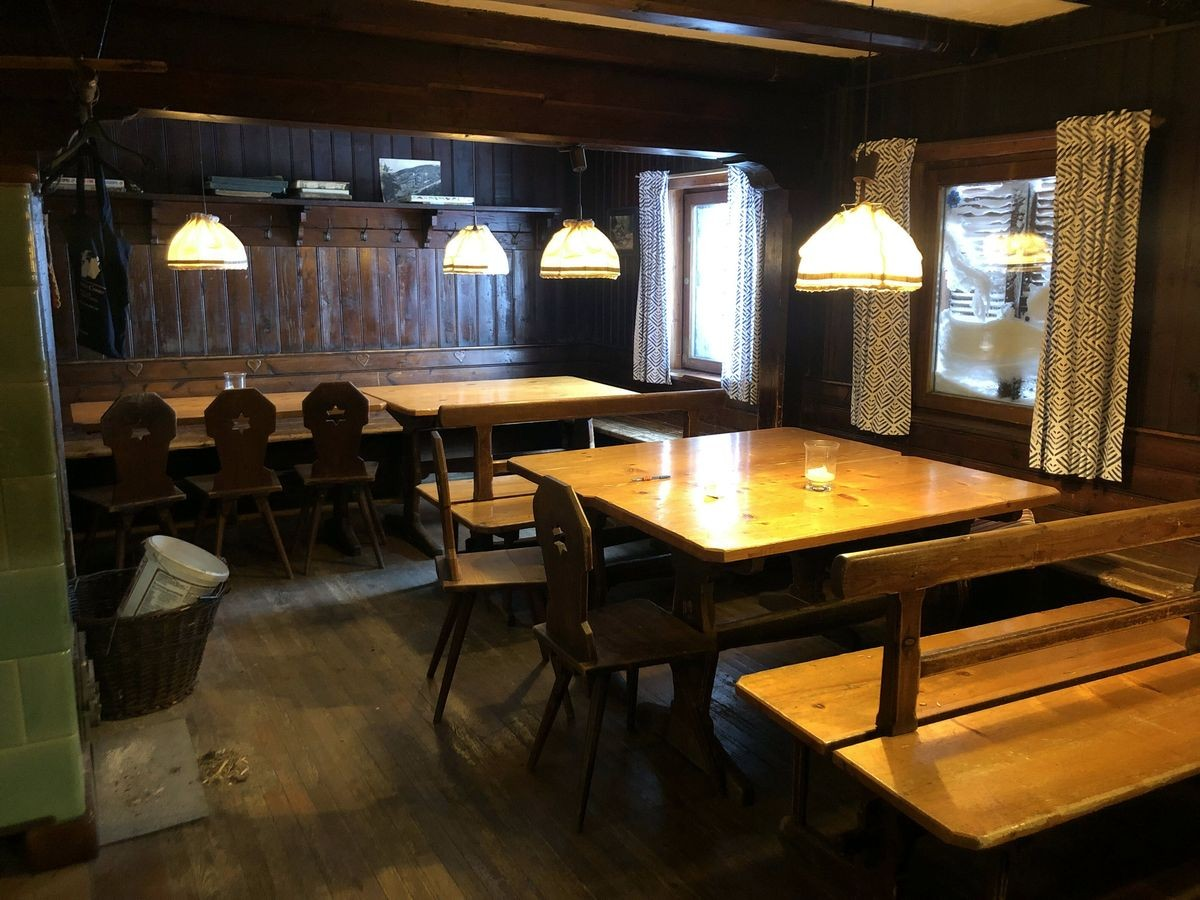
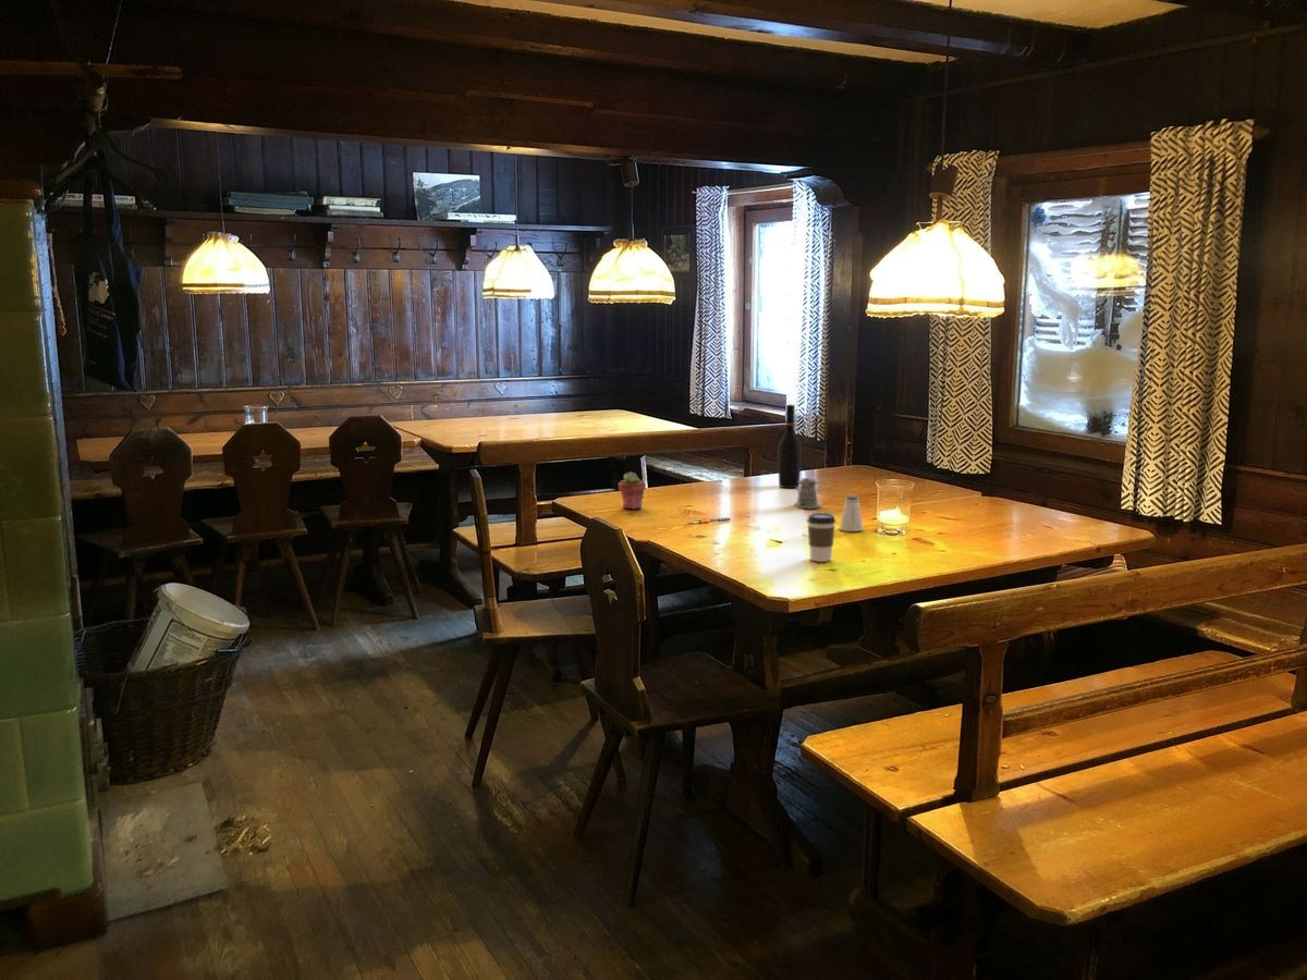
+ potted succulent [618,470,647,510]
+ saltshaker [839,494,865,532]
+ pepper shaker [793,476,821,510]
+ wine bottle [777,404,803,489]
+ coffee cup [806,512,836,563]
